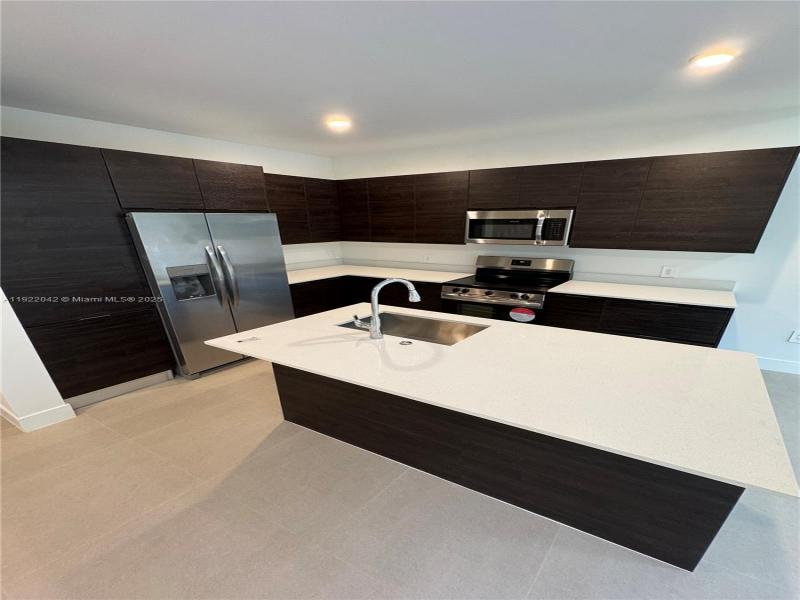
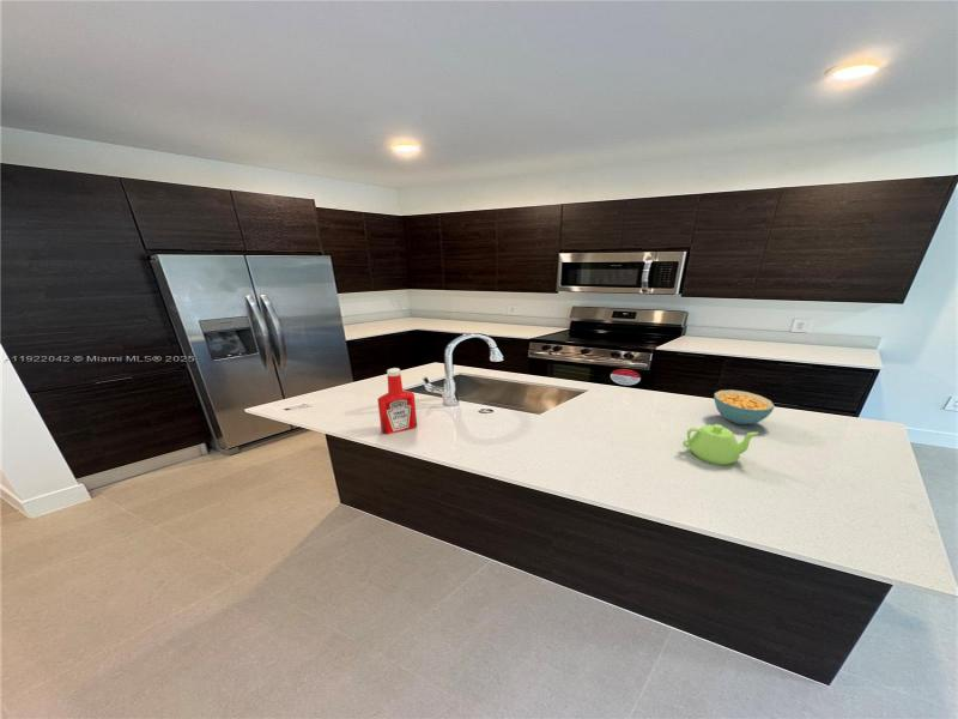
+ cereal bowl [713,388,776,425]
+ teapot [681,423,759,466]
+ soap bottle [376,367,418,435]
